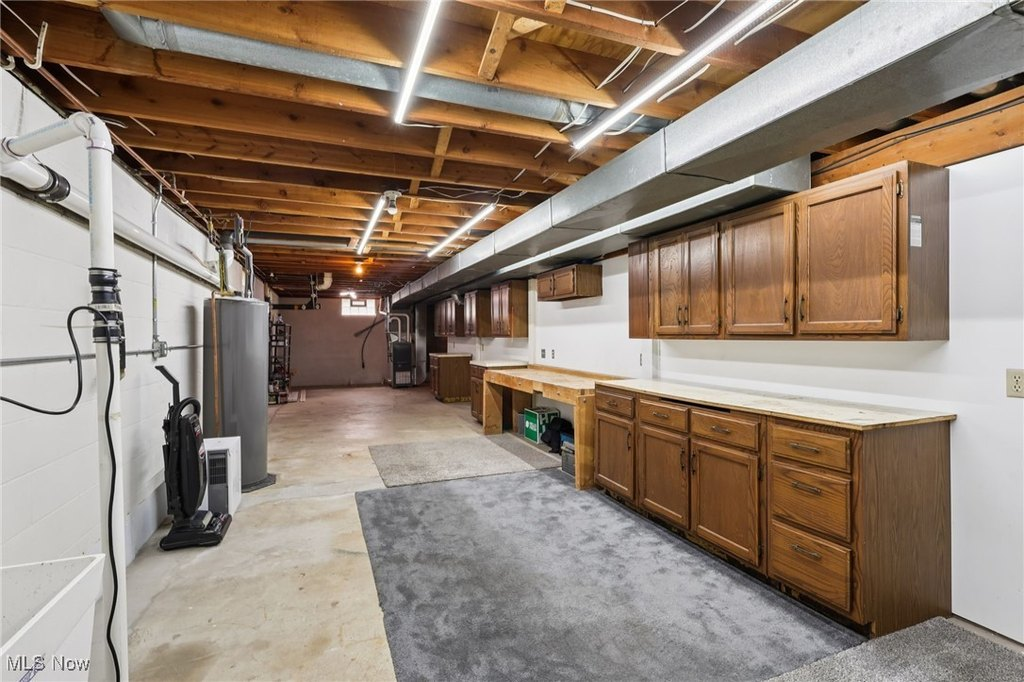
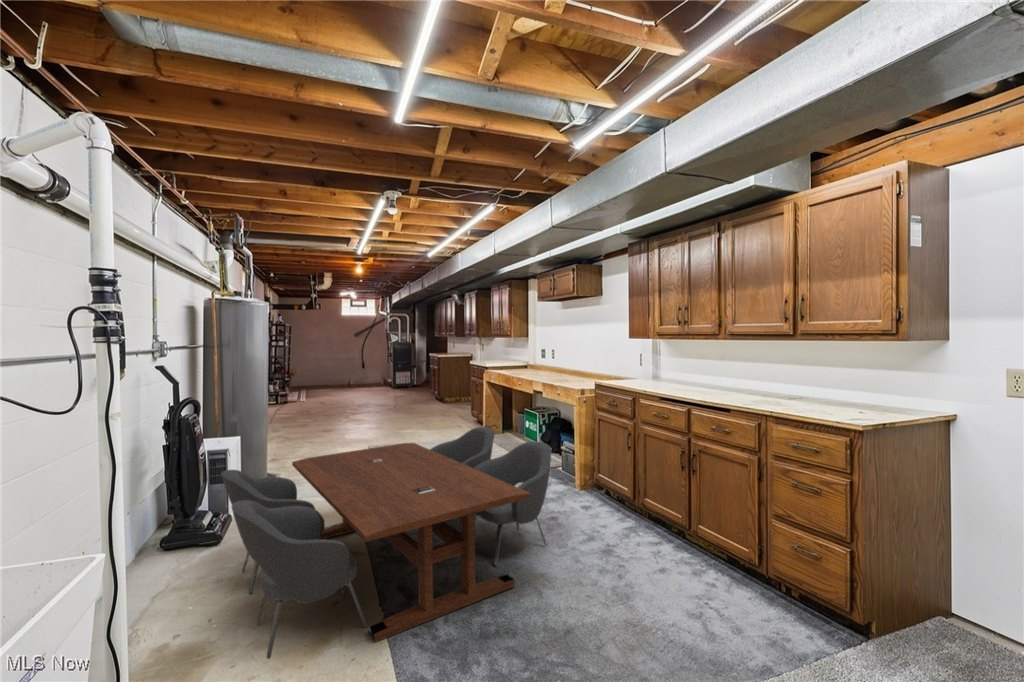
+ dining table [220,426,552,660]
